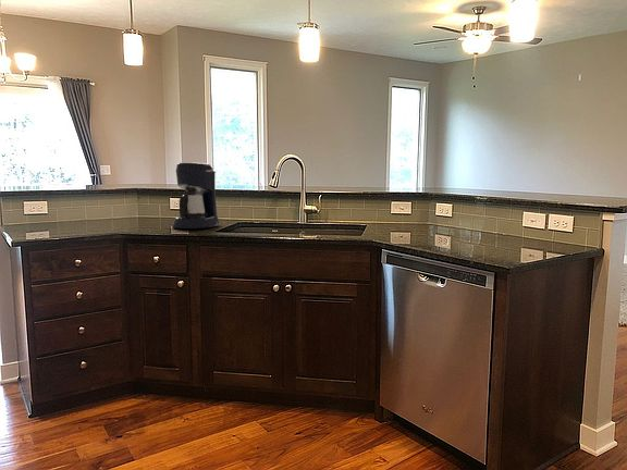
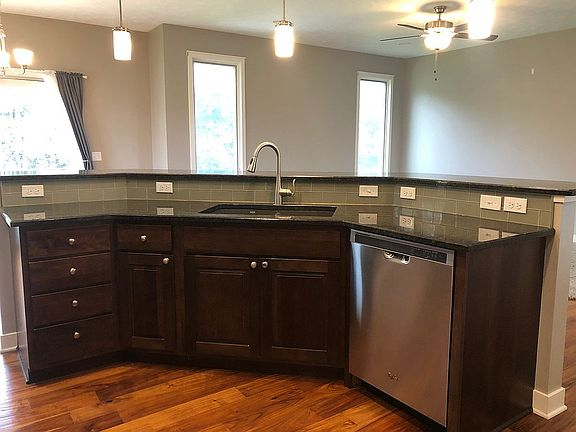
- coffee maker [171,162,221,230]
